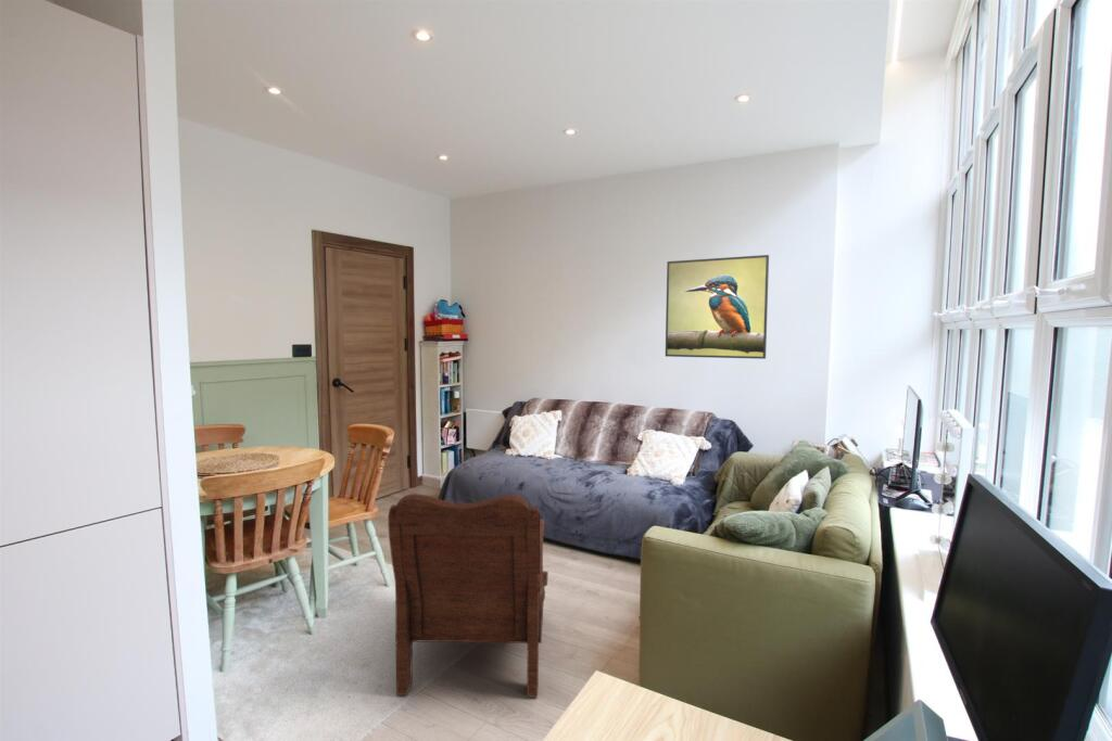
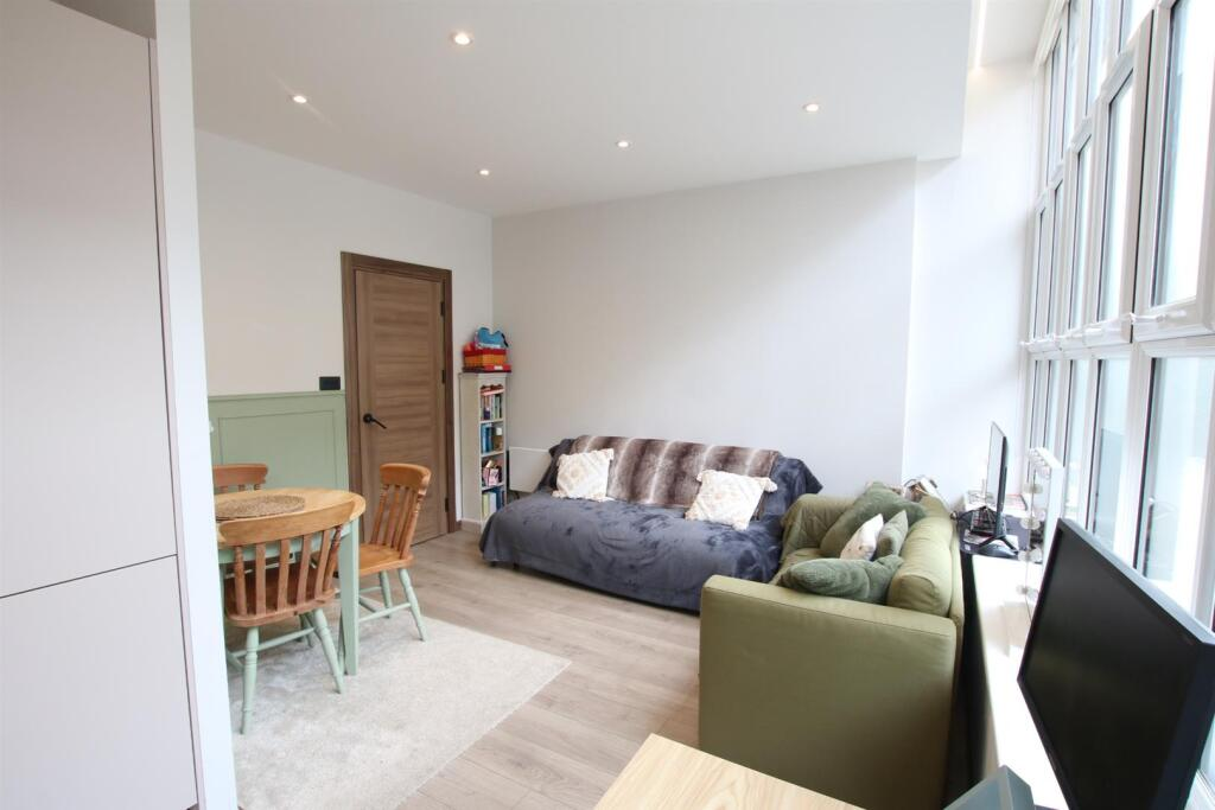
- armchair [387,493,549,699]
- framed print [665,254,770,360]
